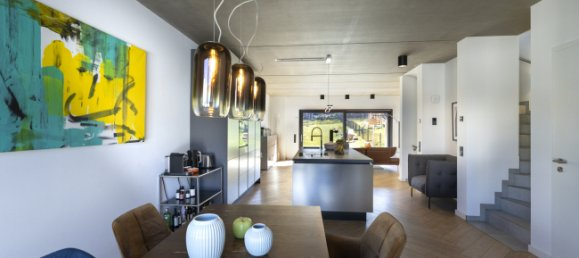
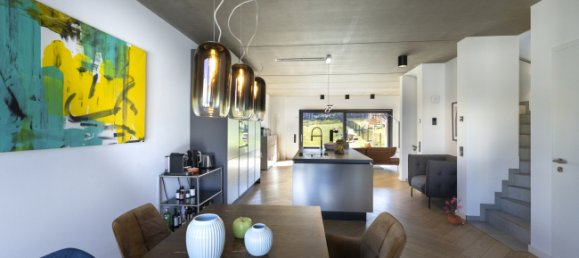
+ potted plant [442,196,463,226]
